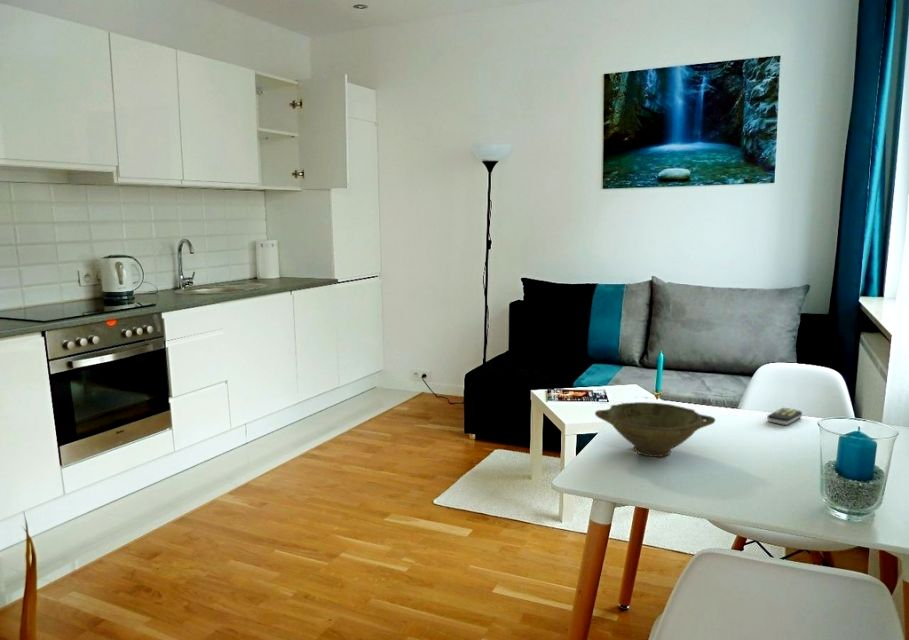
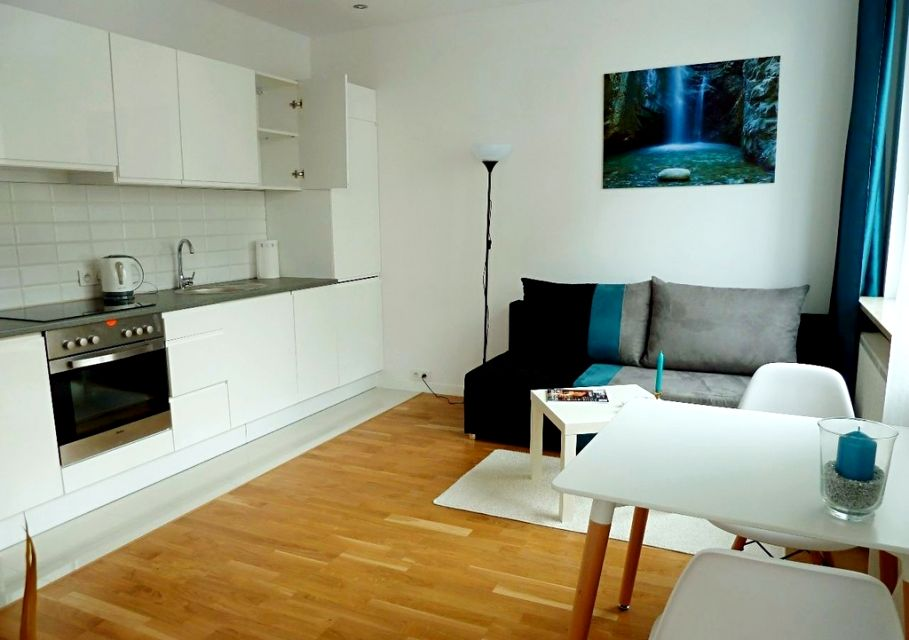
- bowl [594,401,716,458]
- remote control [766,406,803,426]
